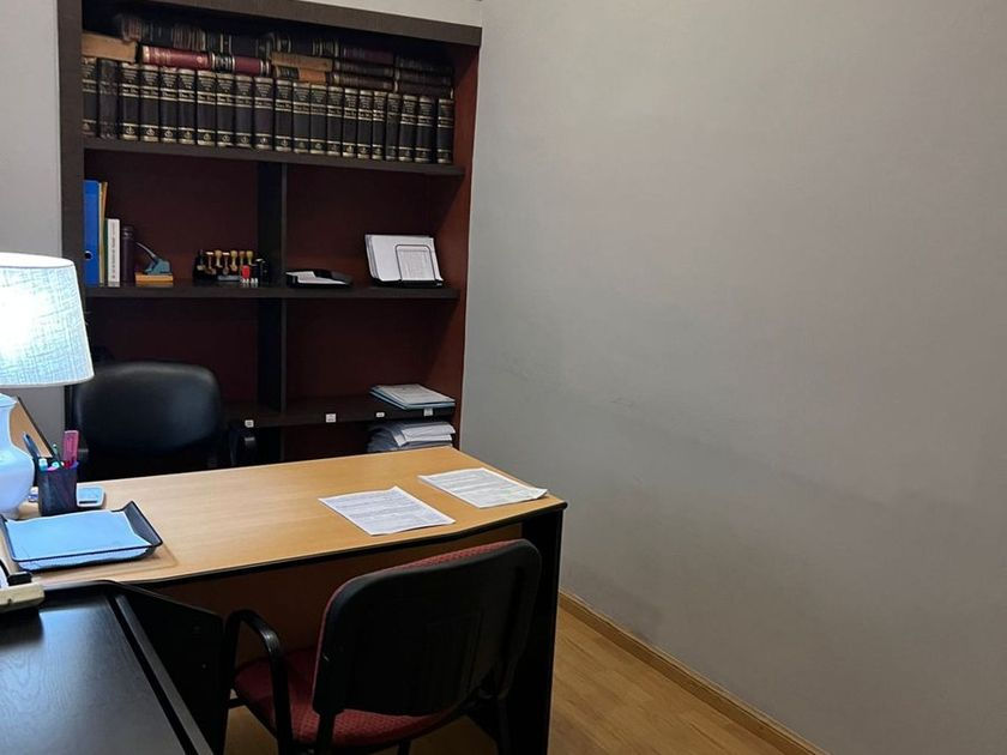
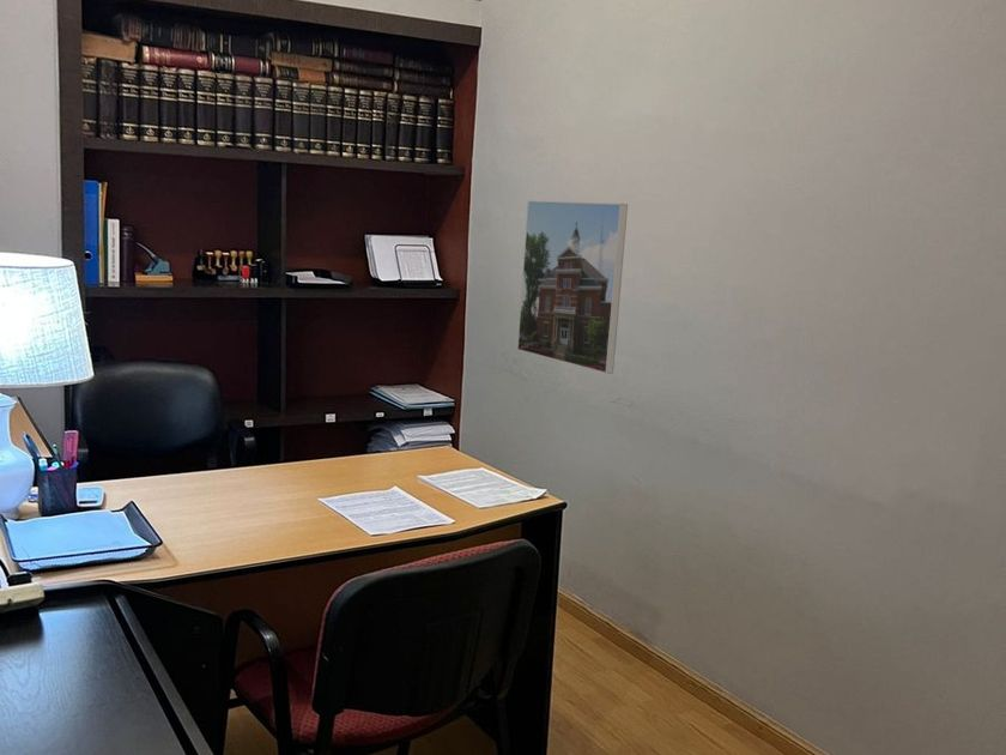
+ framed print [516,200,629,375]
